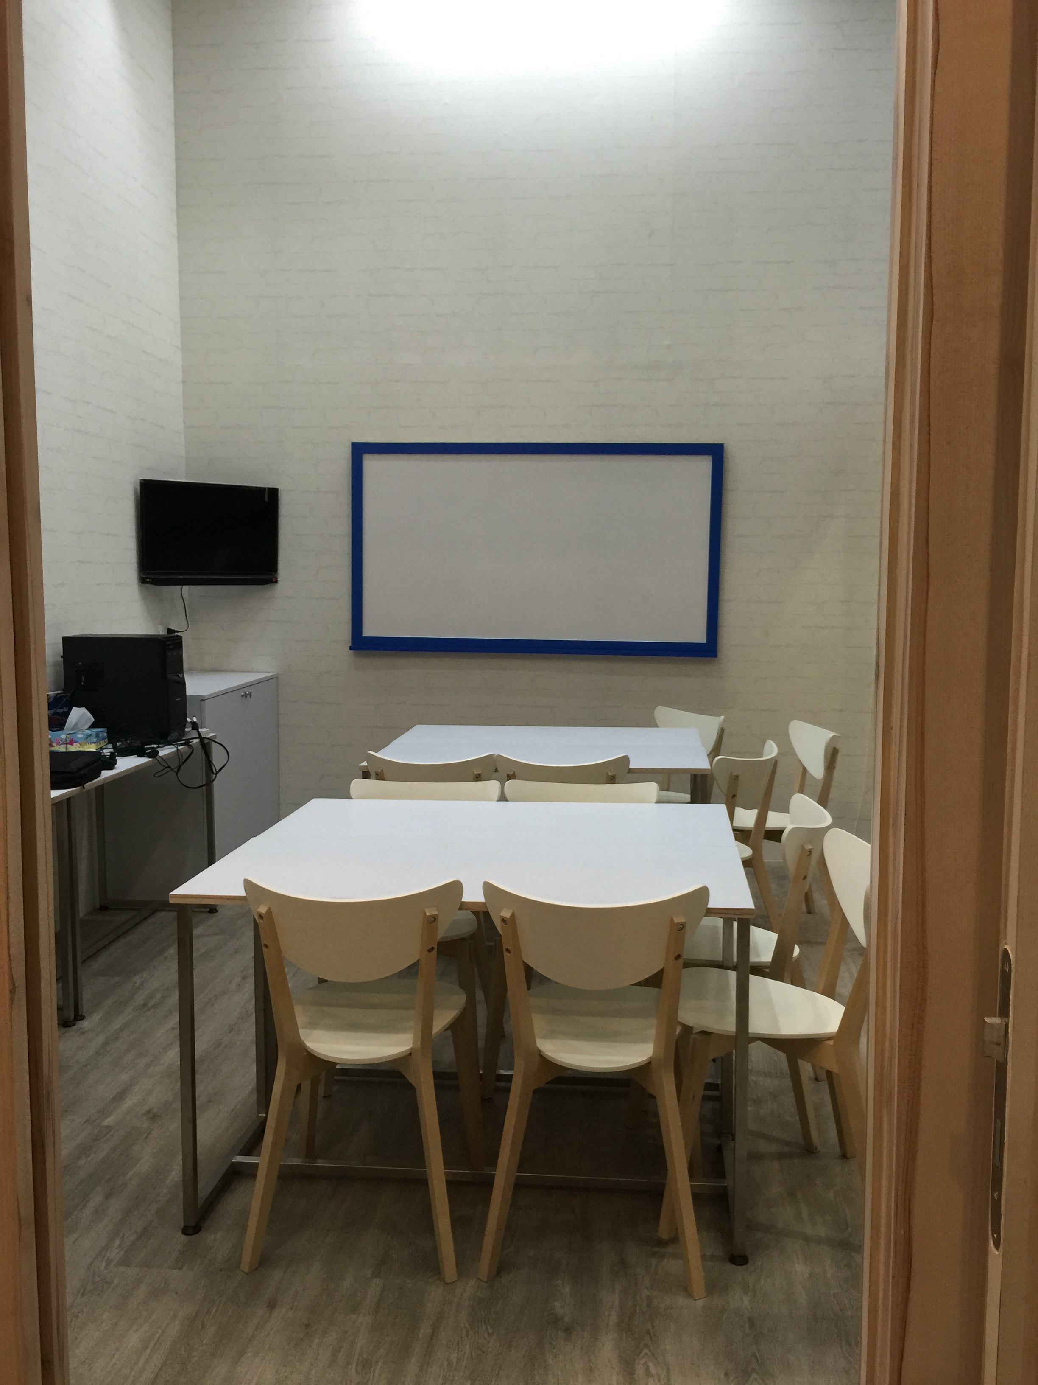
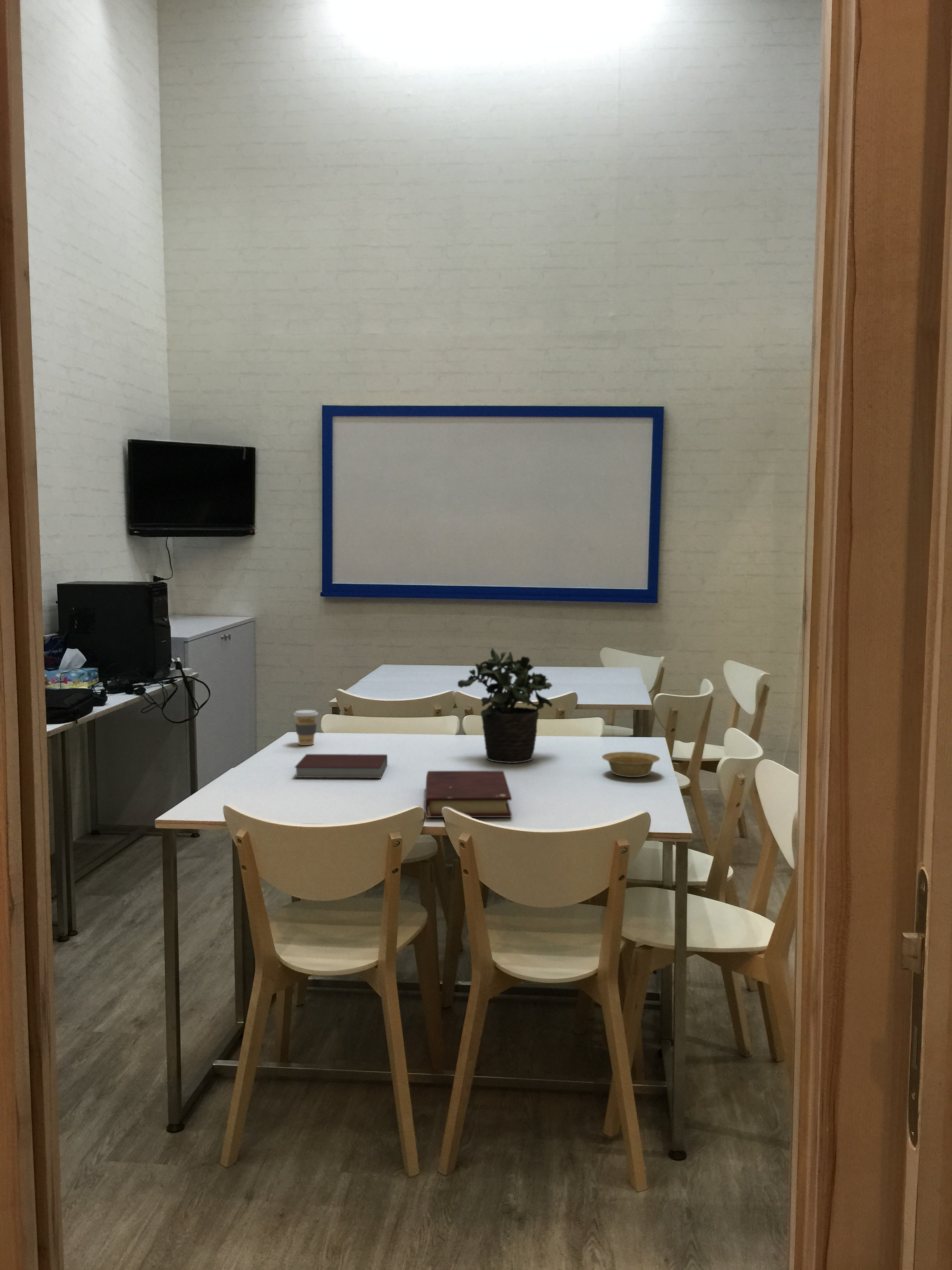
+ bowl [602,751,660,777]
+ notebook [294,754,388,779]
+ coffee cup [293,709,319,746]
+ potted plant [457,647,553,763]
+ book [424,770,512,818]
